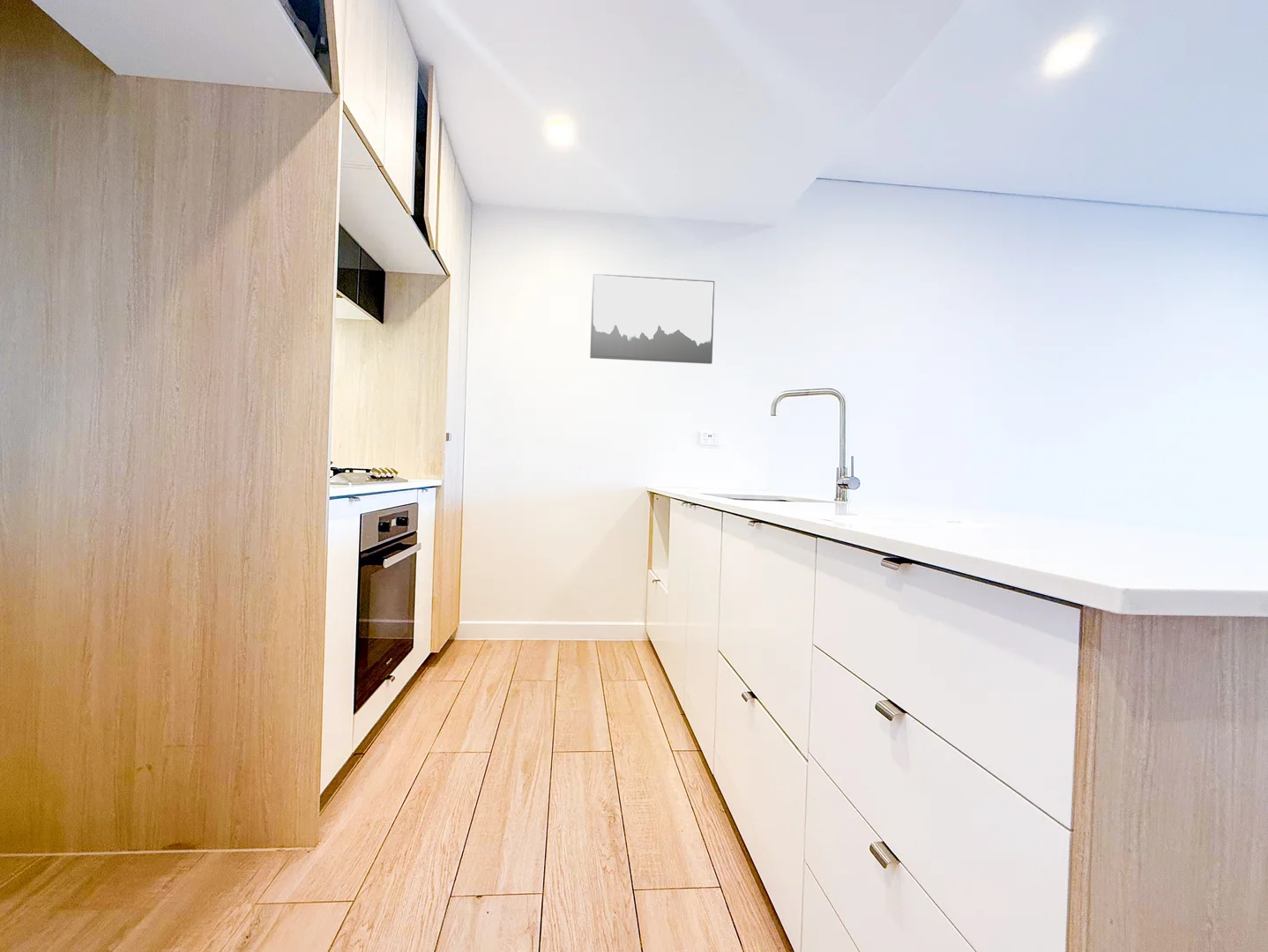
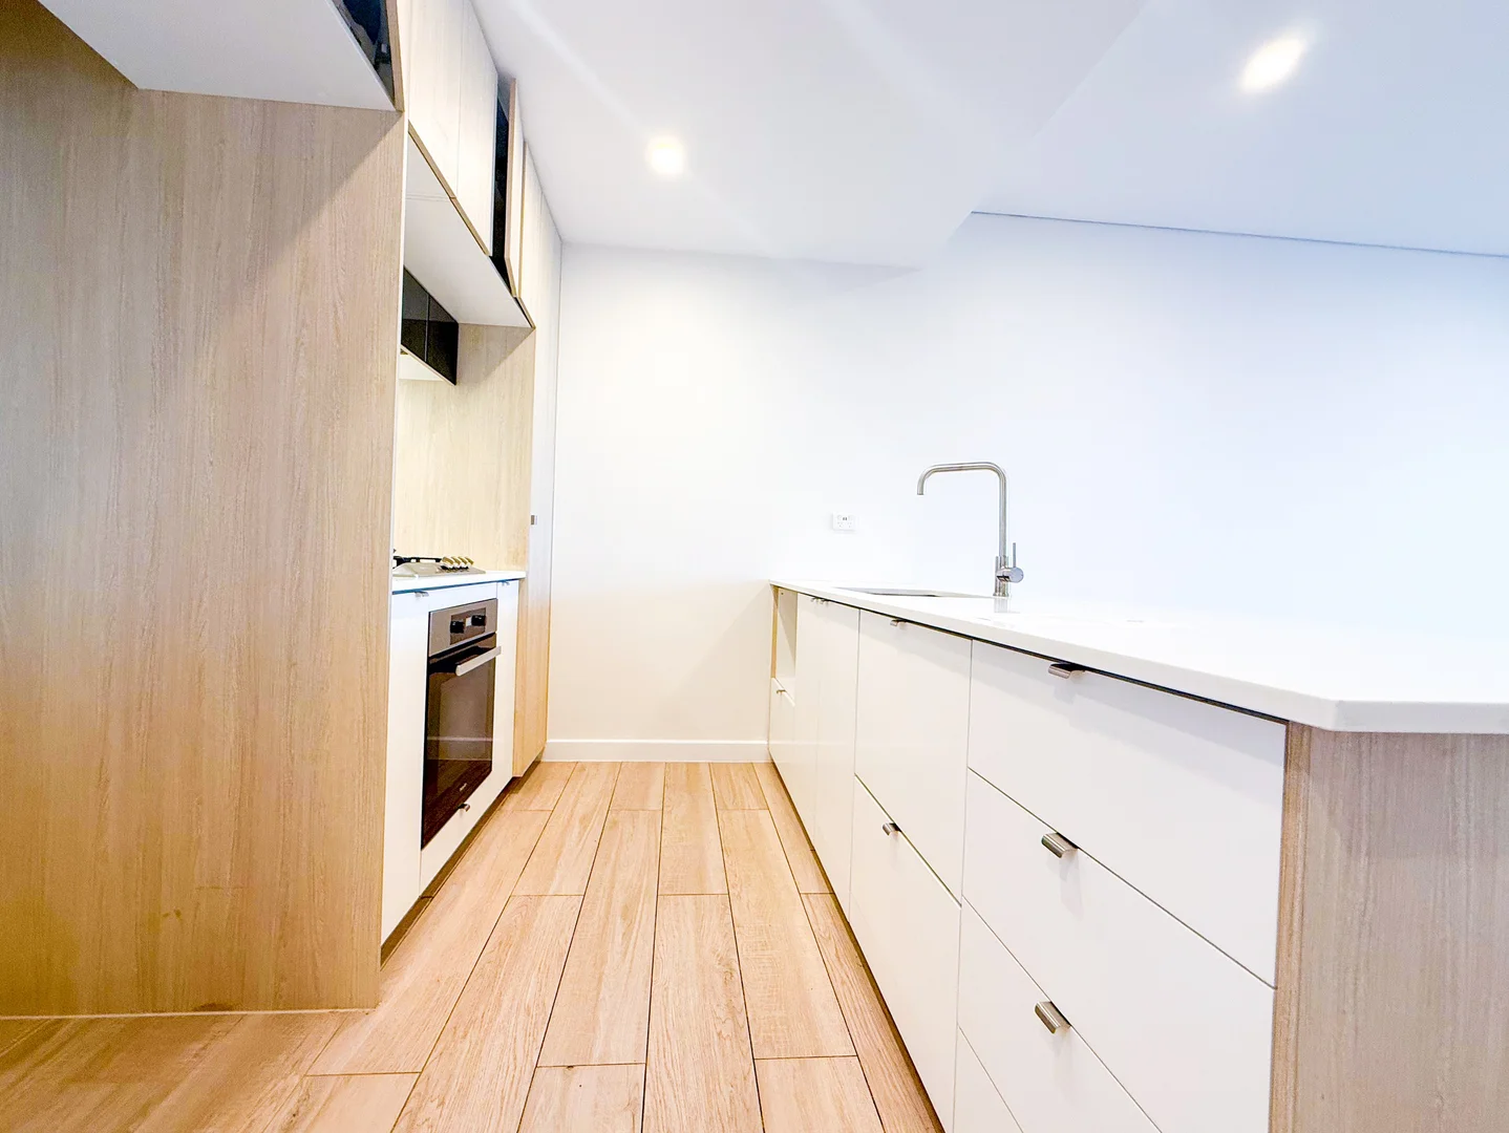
- wall art [589,273,716,365]
